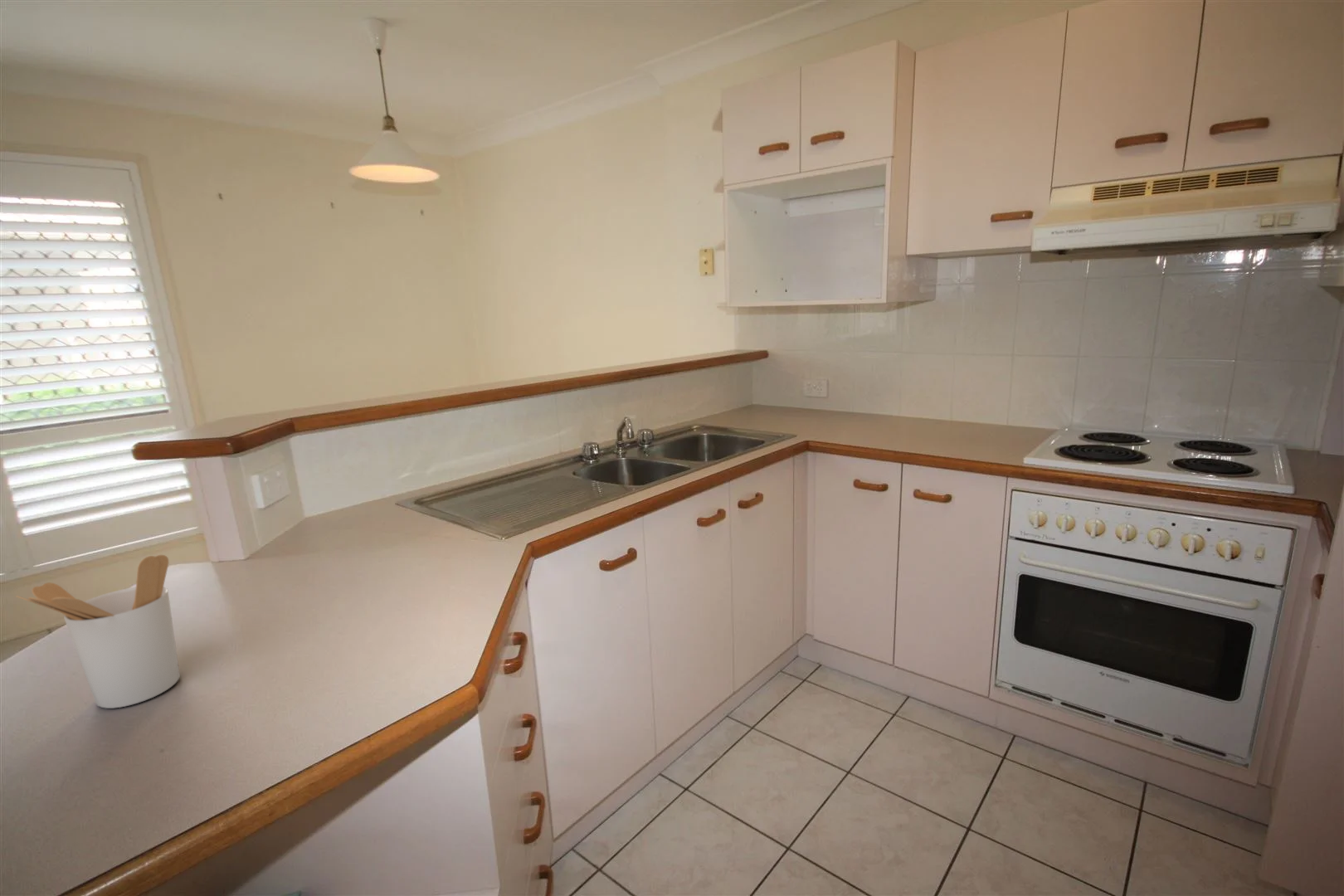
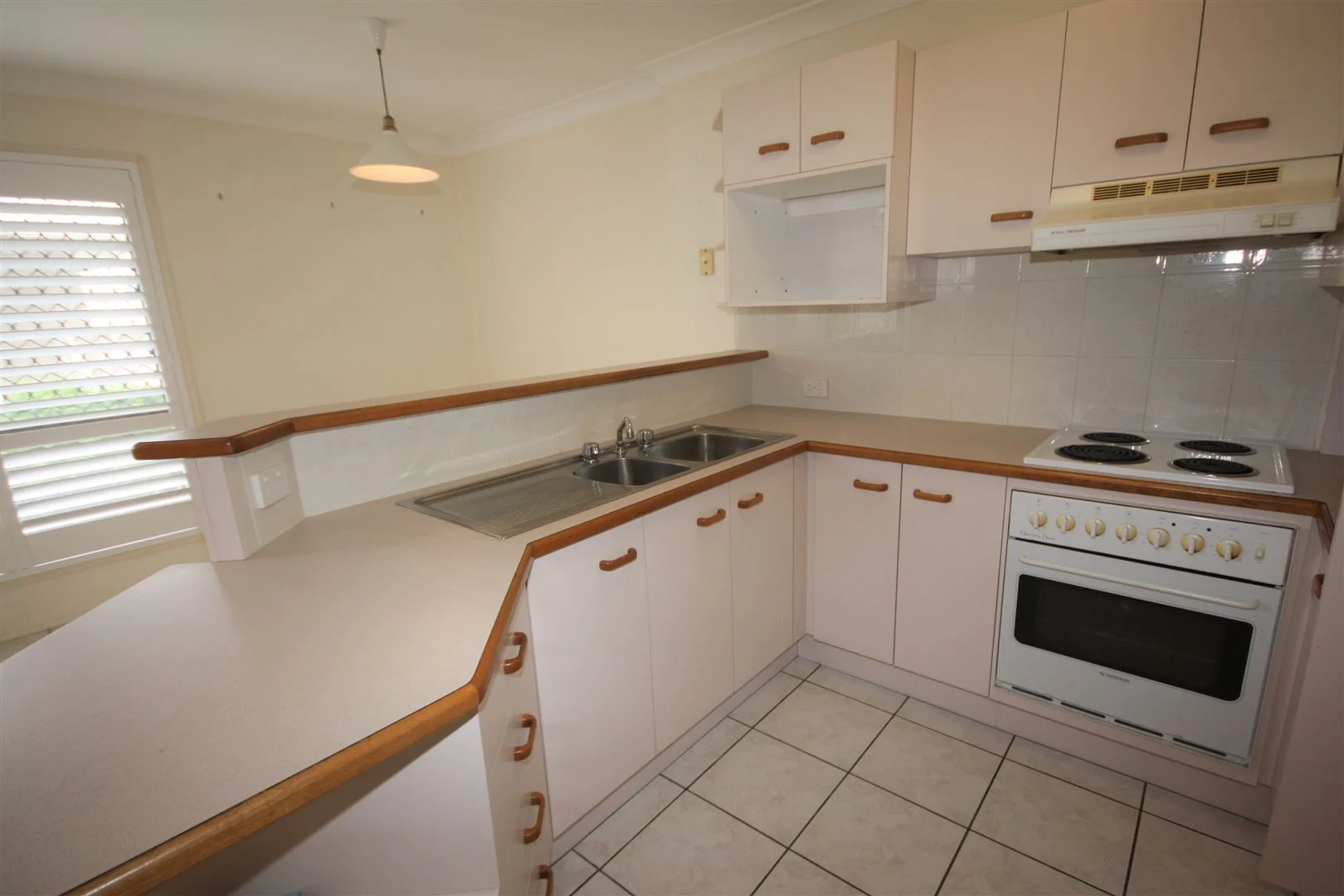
- utensil holder [15,554,181,709]
